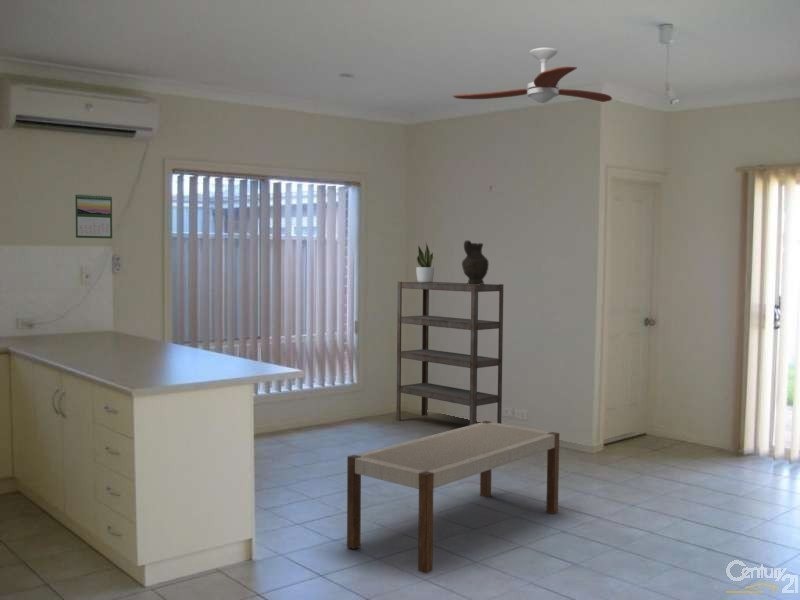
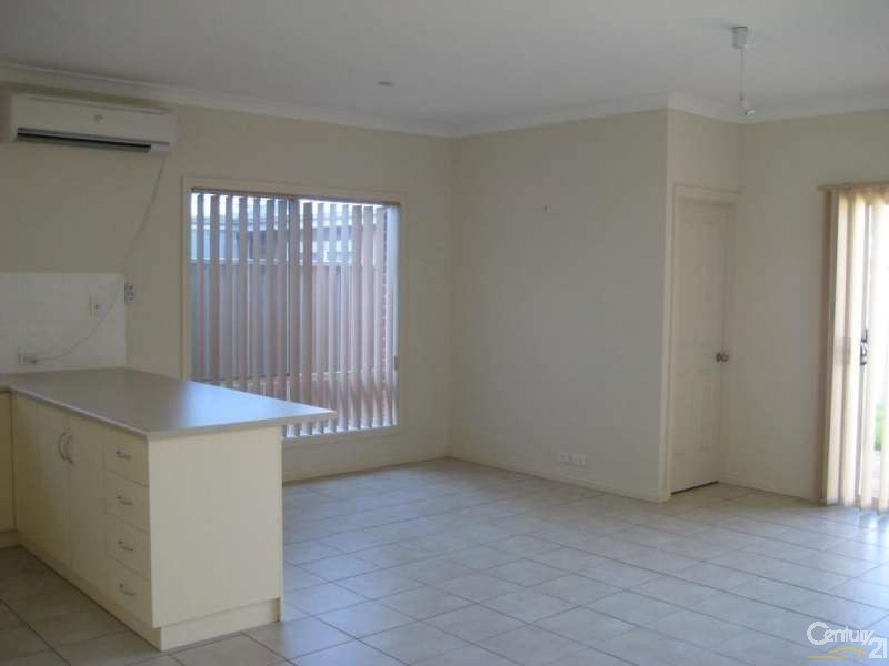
- shelving unit [396,281,504,425]
- potted plant [415,241,435,283]
- ceiling fan [452,47,613,104]
- calendar [74,193,113,239]
- decorative vase [461,239,490,285]
- bench [346,420,560,574]
